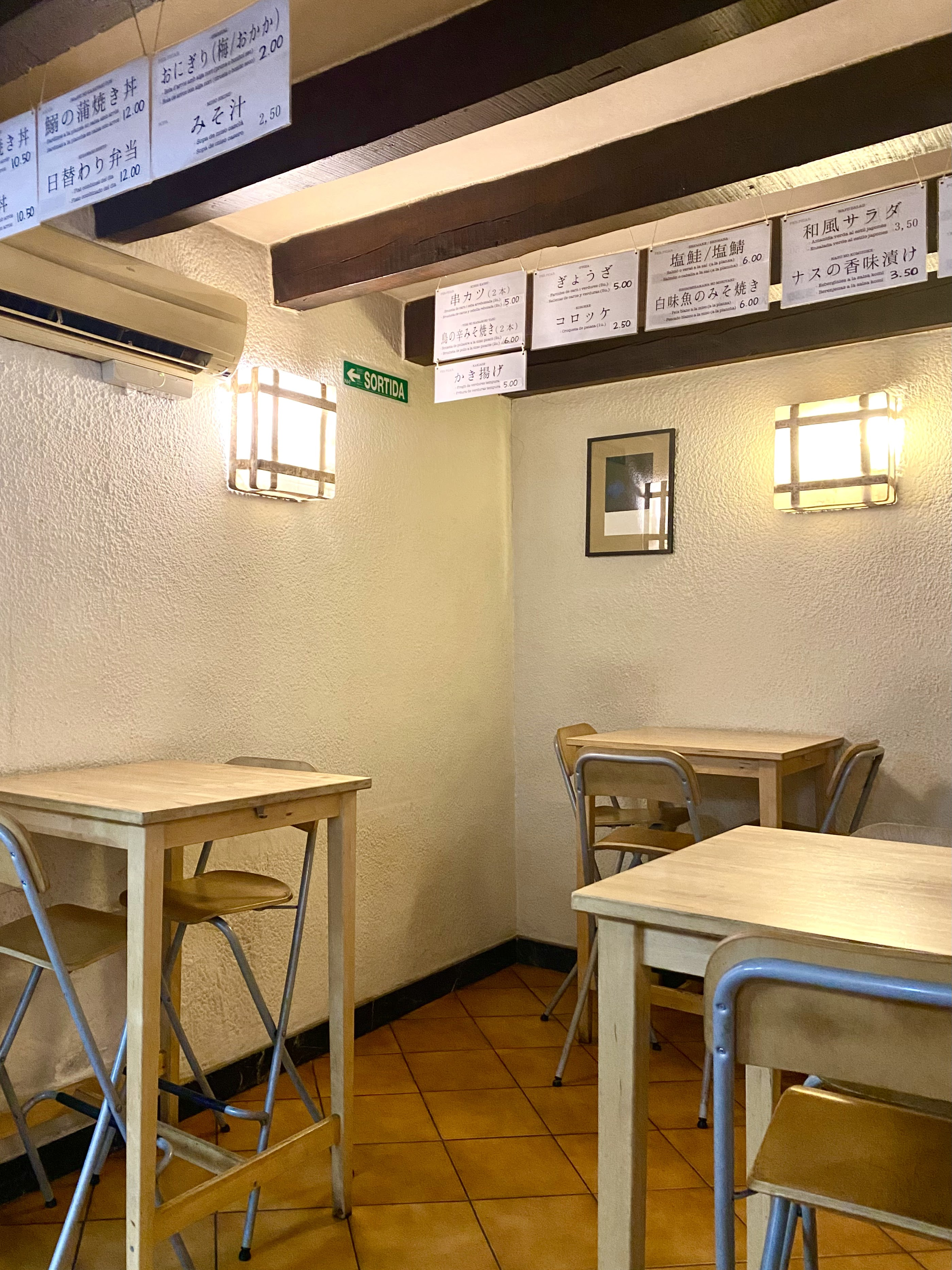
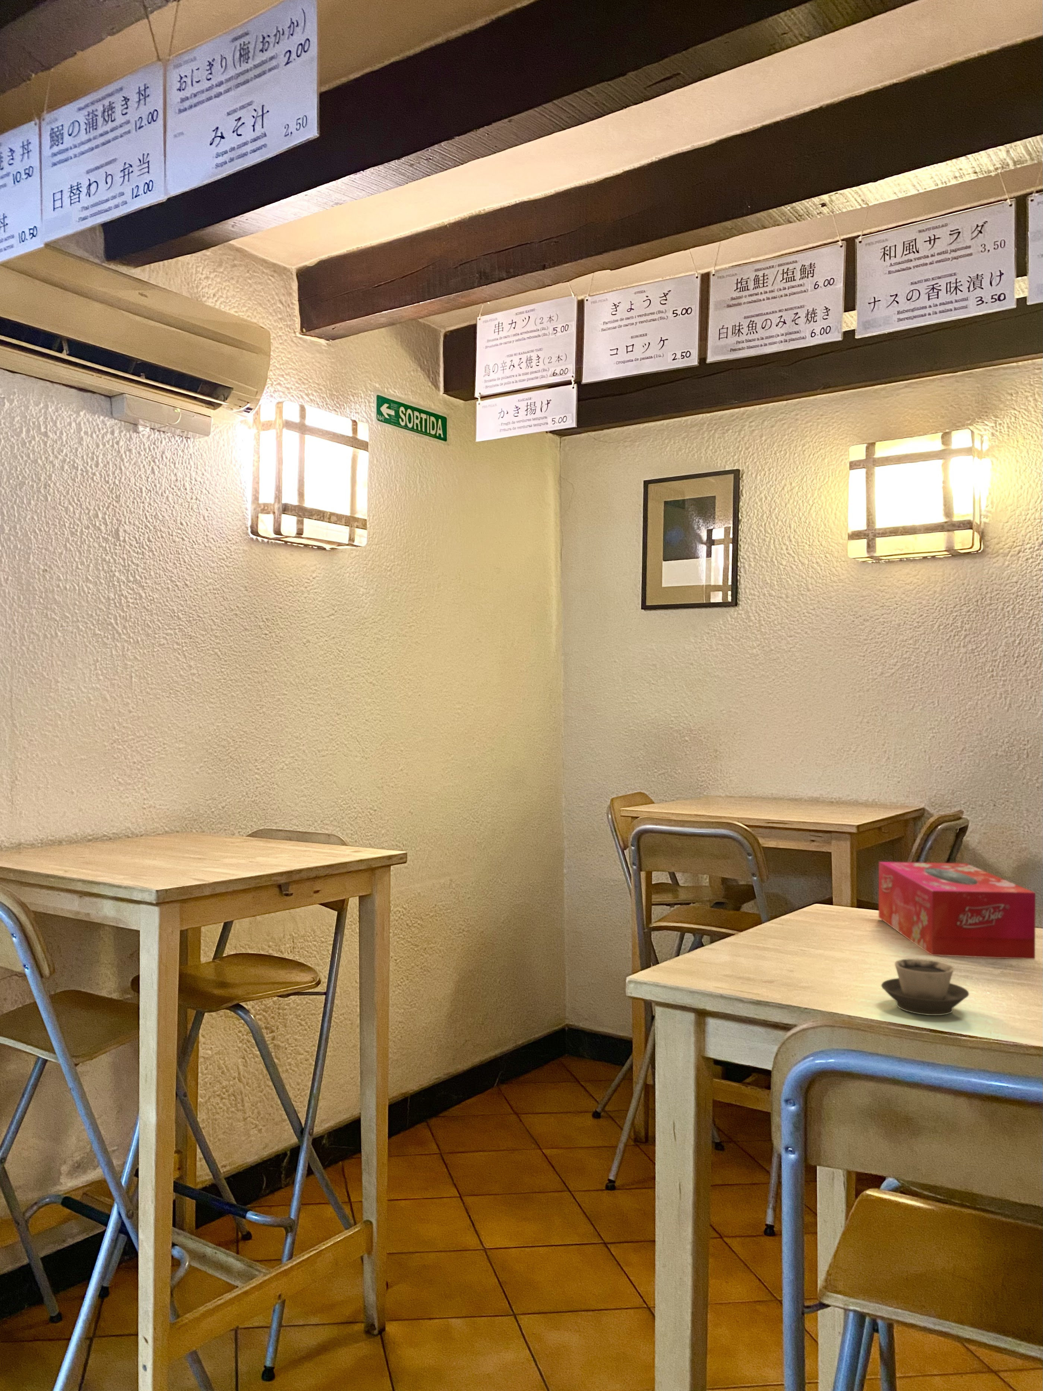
+ cup [881,958,970,1015]
+ tissue box [879,861,1036,959]
